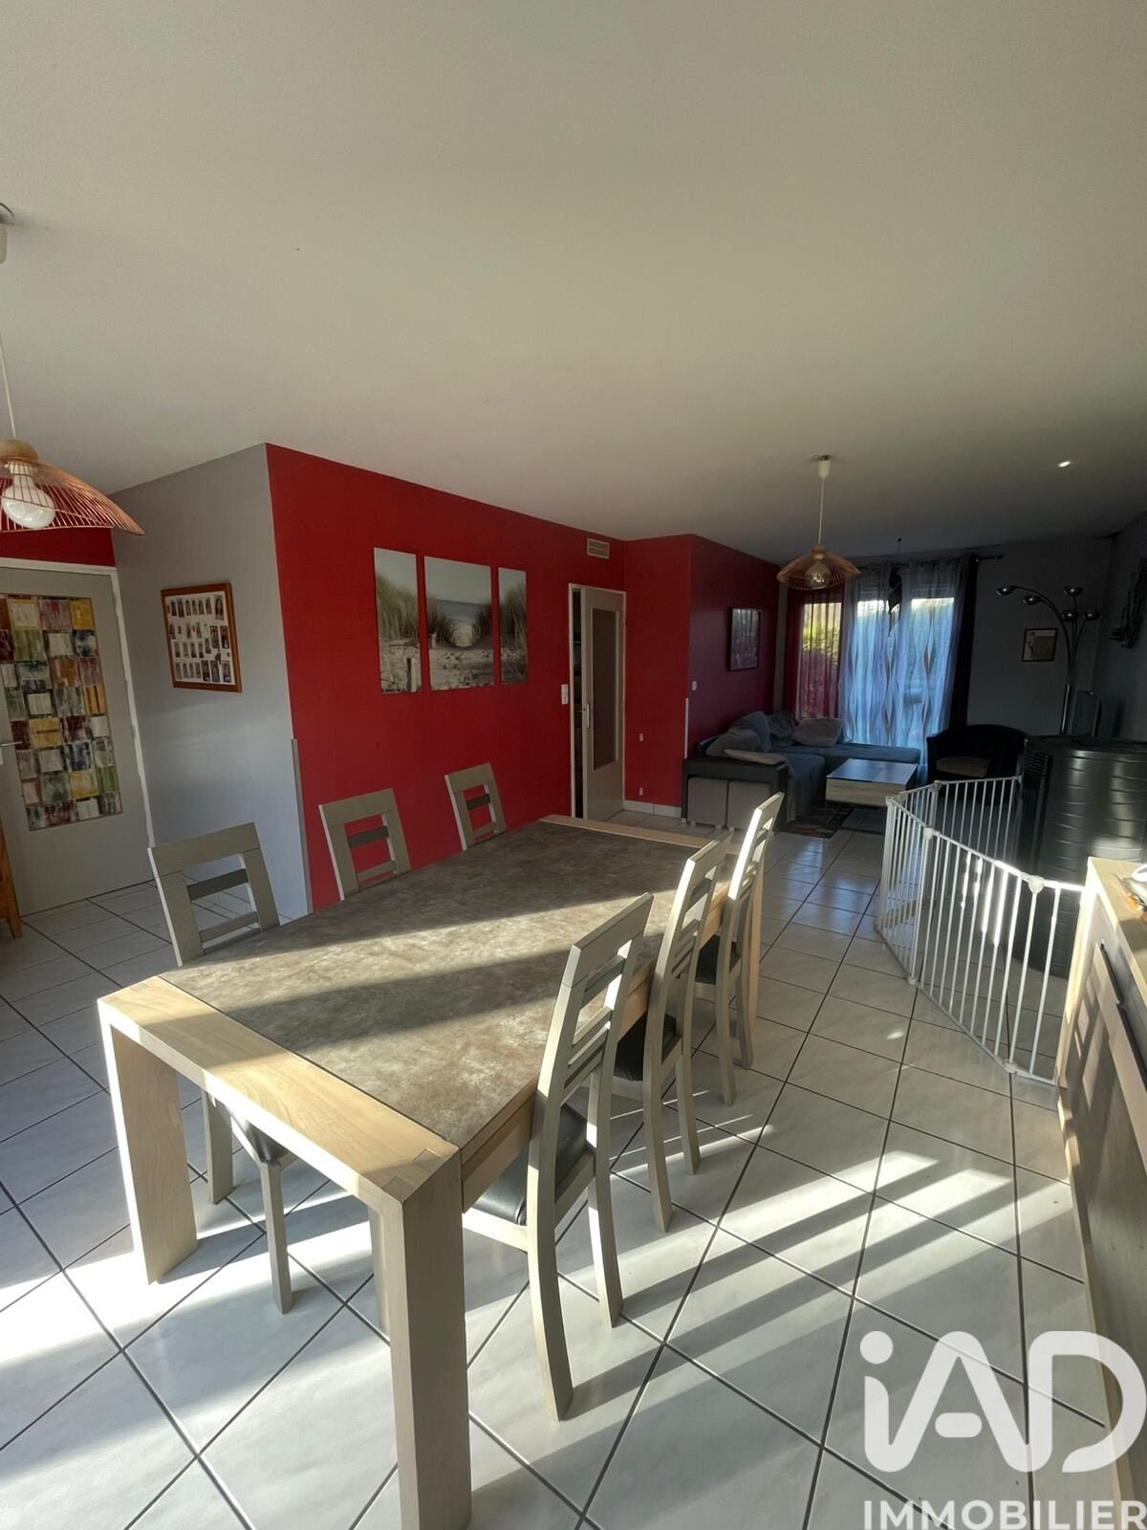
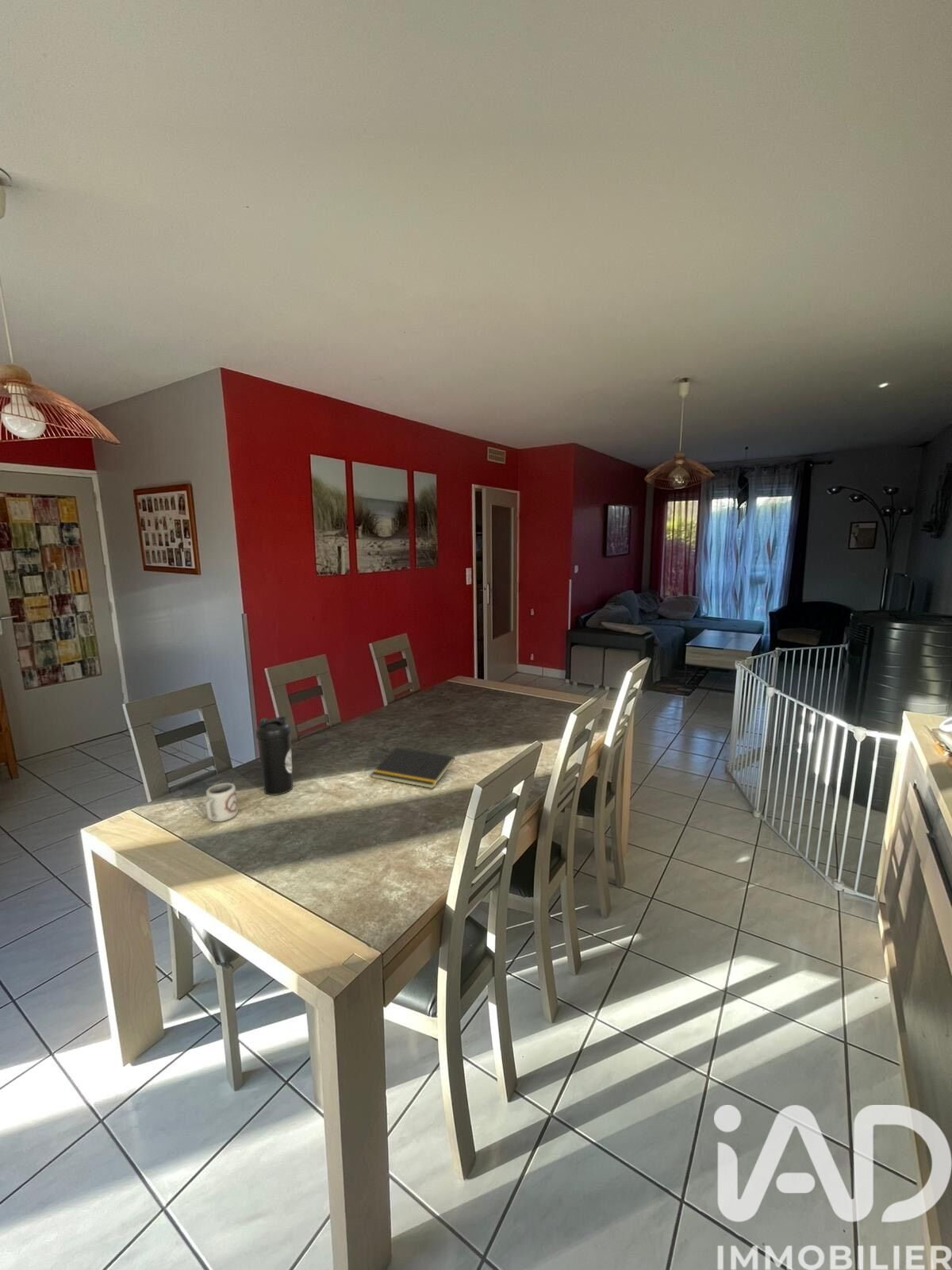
+ water bottle [255,715,294,796]
+ notepad [370,747,455,789]
+ cup [205,782,239,822]
